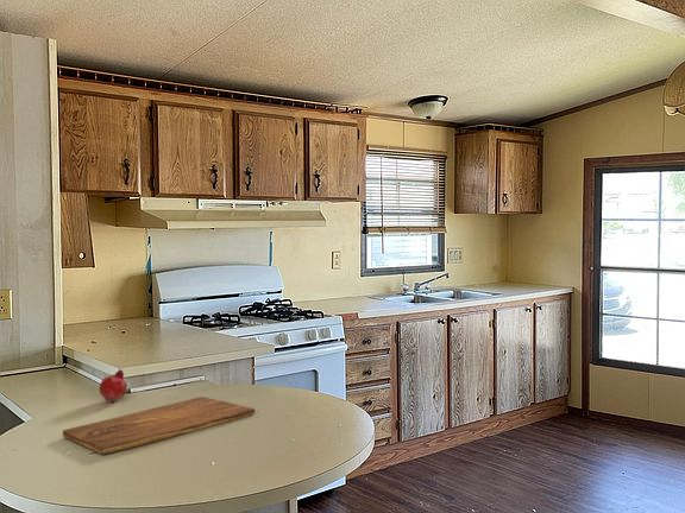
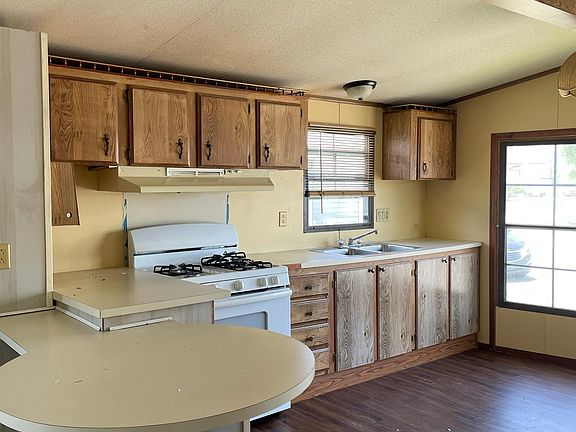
- cutting board [62,395,256,455]
- fruit [99,369,128,403]
